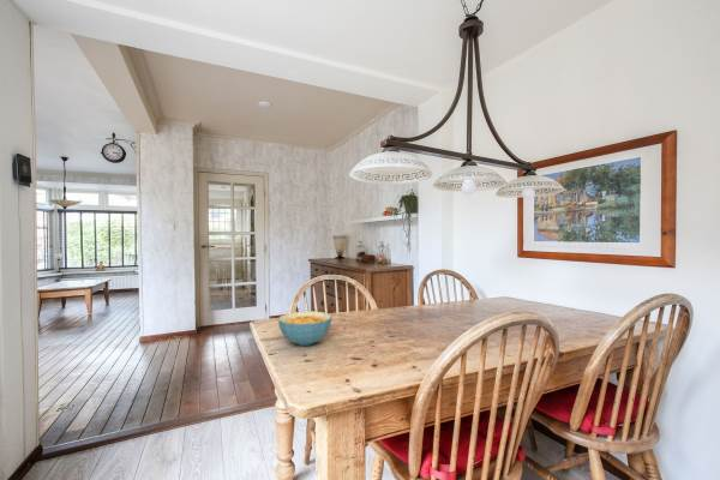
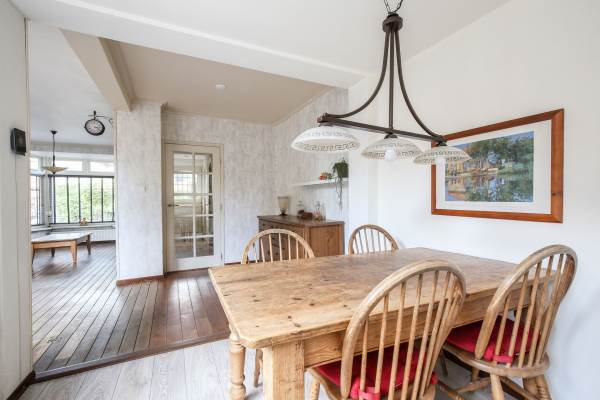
- cereal bowl [277,310,332,347]
